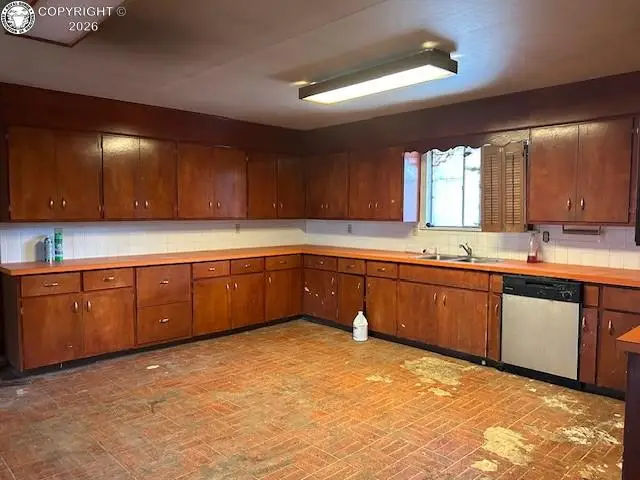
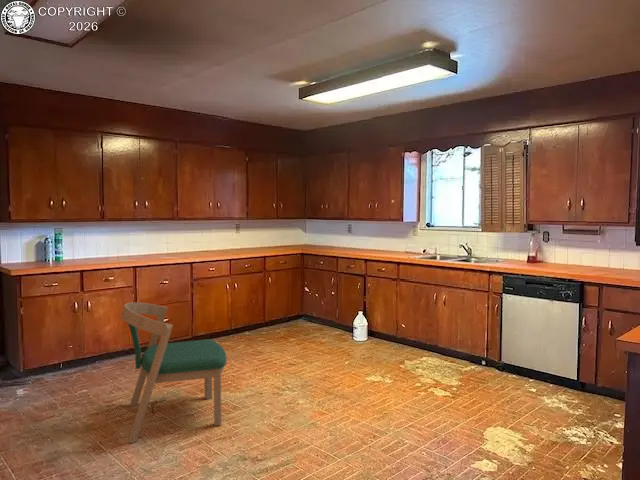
+ dining chair [120,301,227,444]
